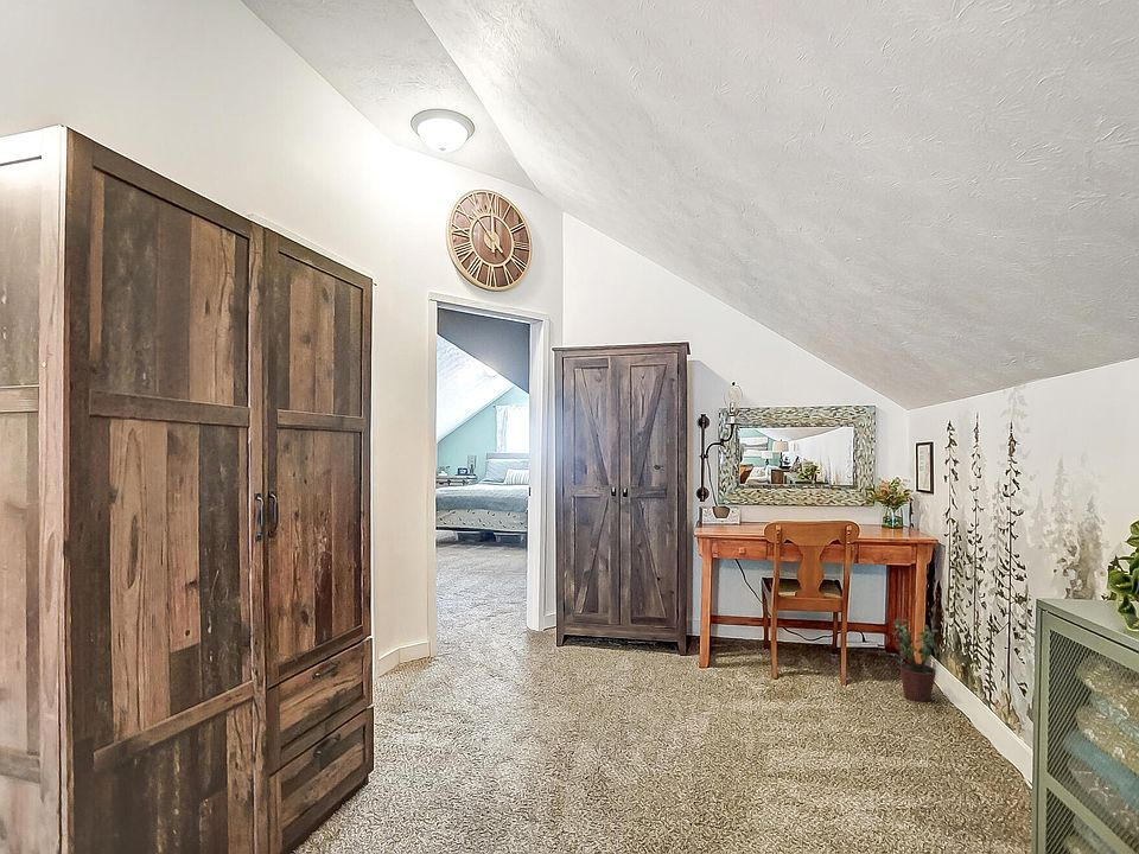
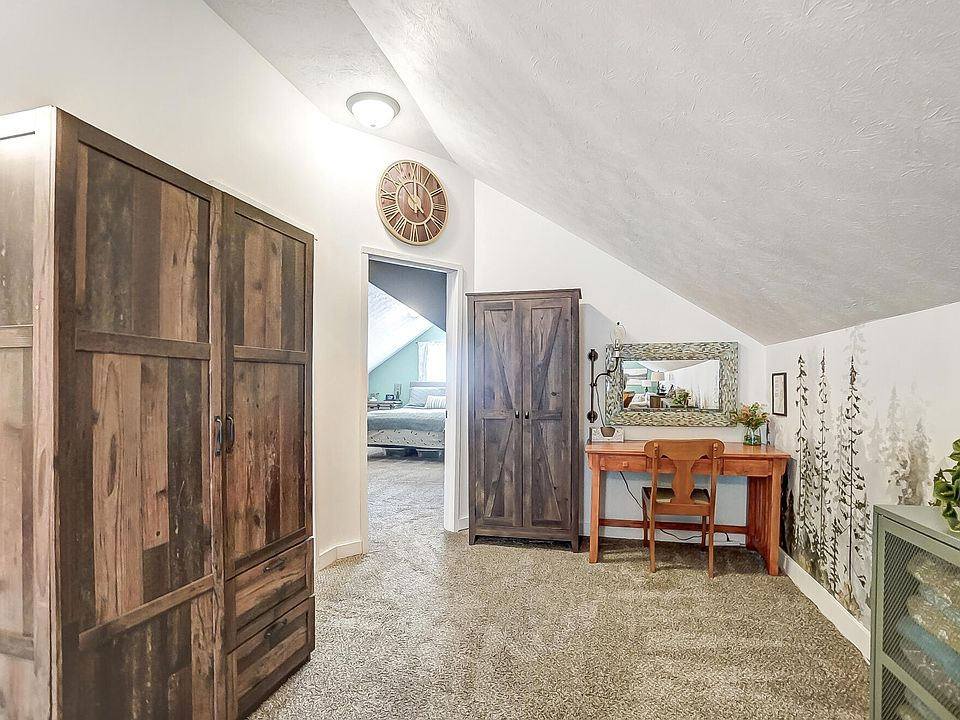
- potted plant [892,618,941,703]
